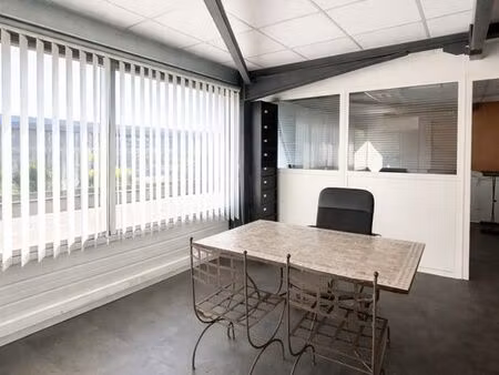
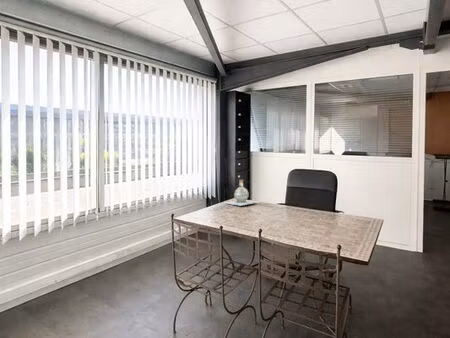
+ ceramic jug [225,179,257,206]
